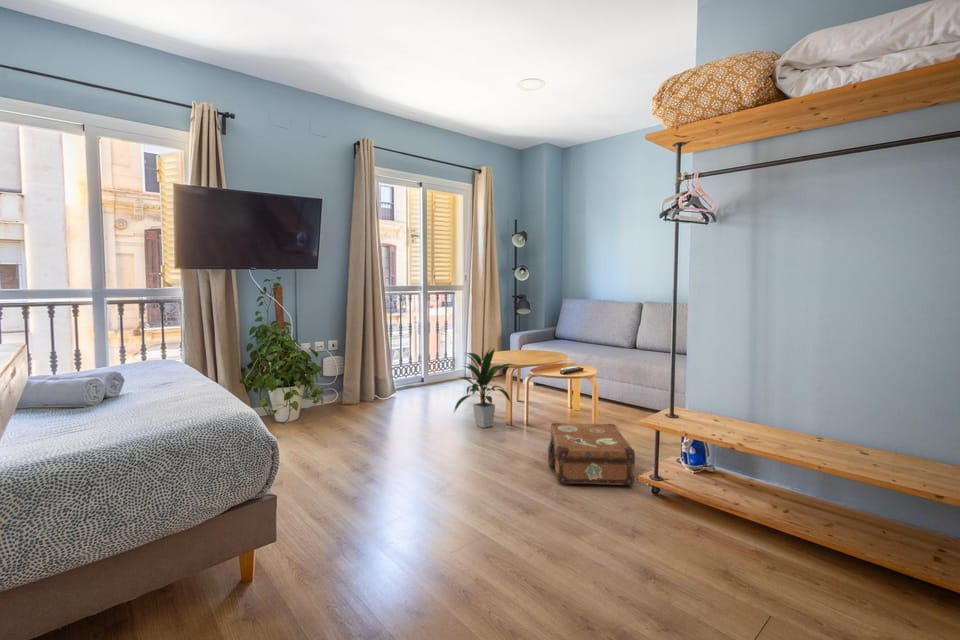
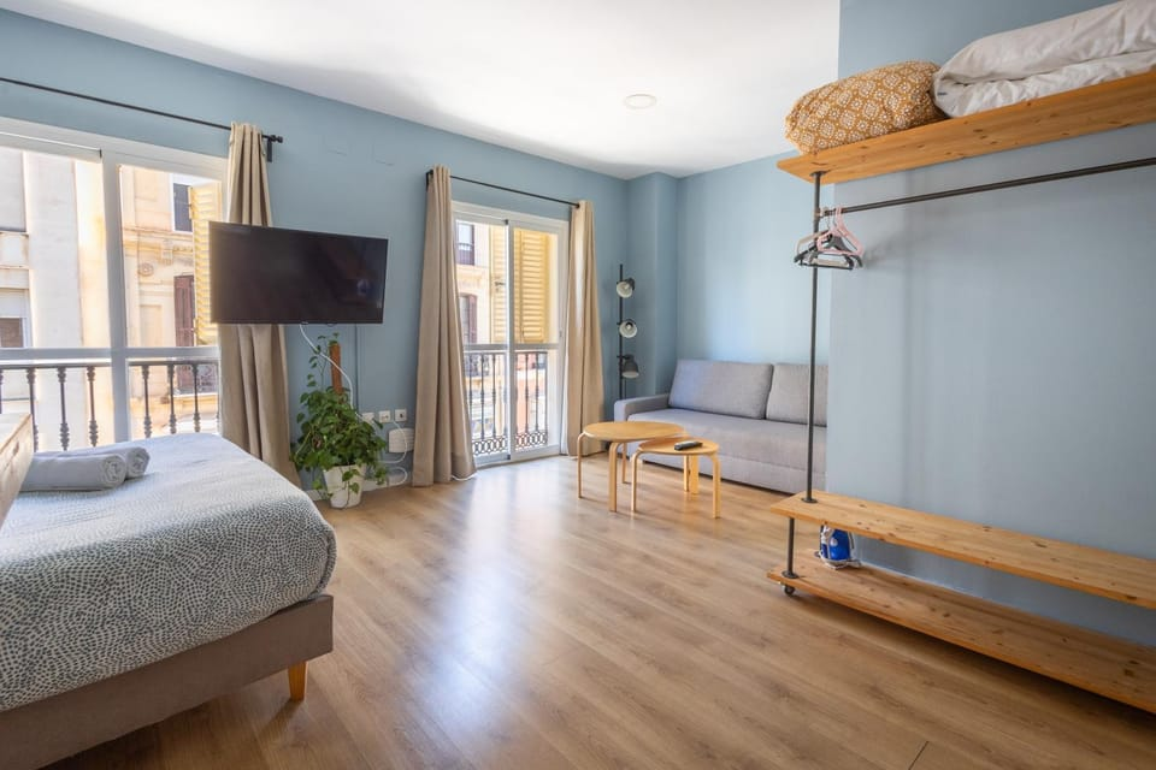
- indoor plant [453,346,516,429]
- suitcase [547,422,636,486]
